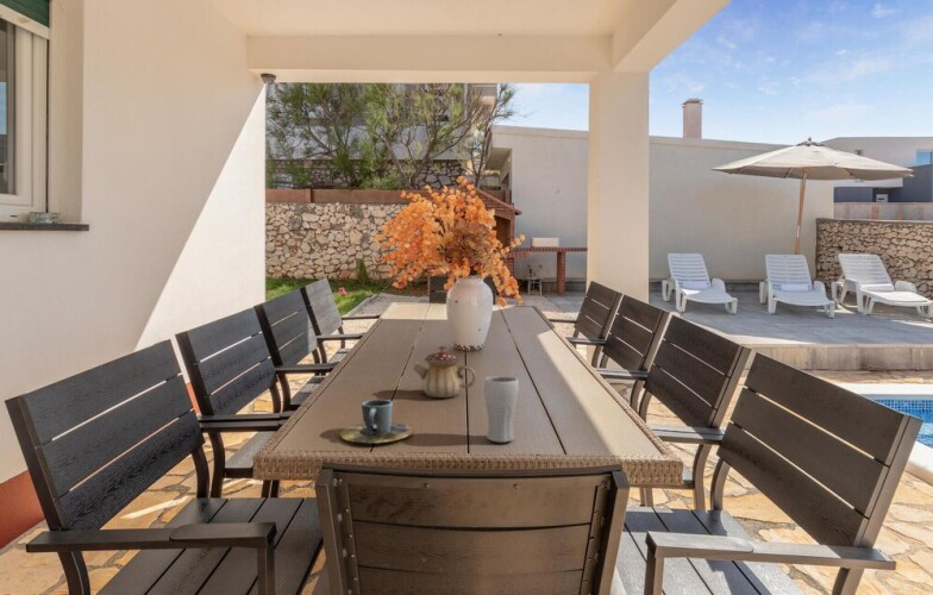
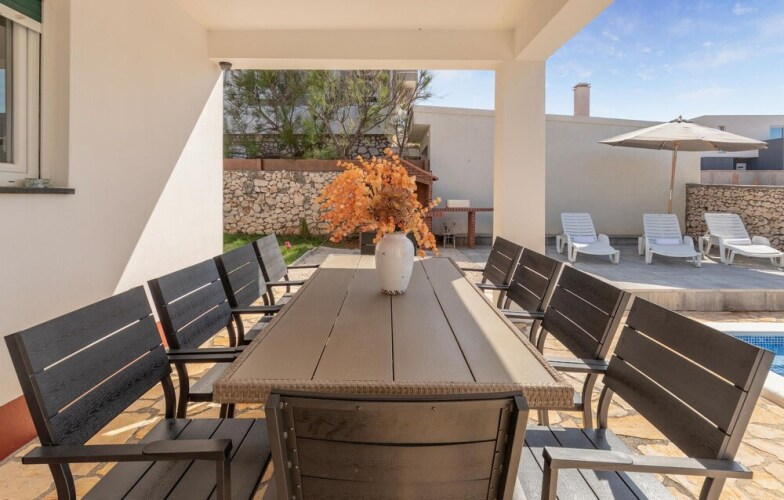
- teapot [412,345,478,399]
- drinking glass [483,375,520,444]
- cup [339,399,414,444]
